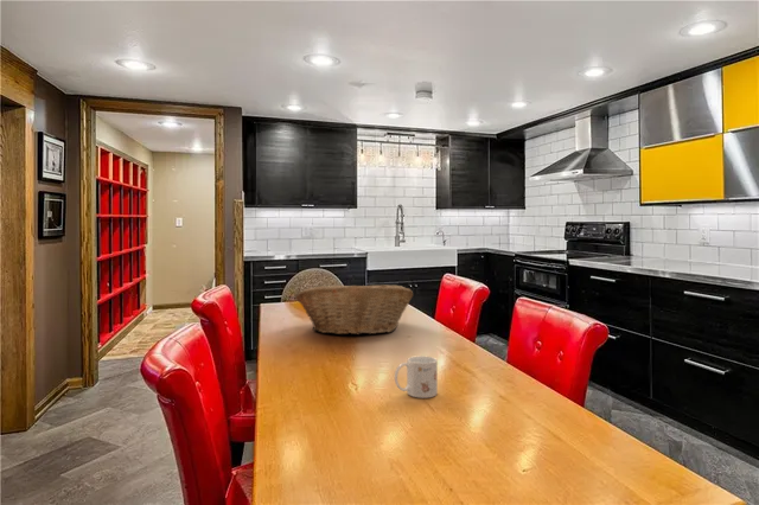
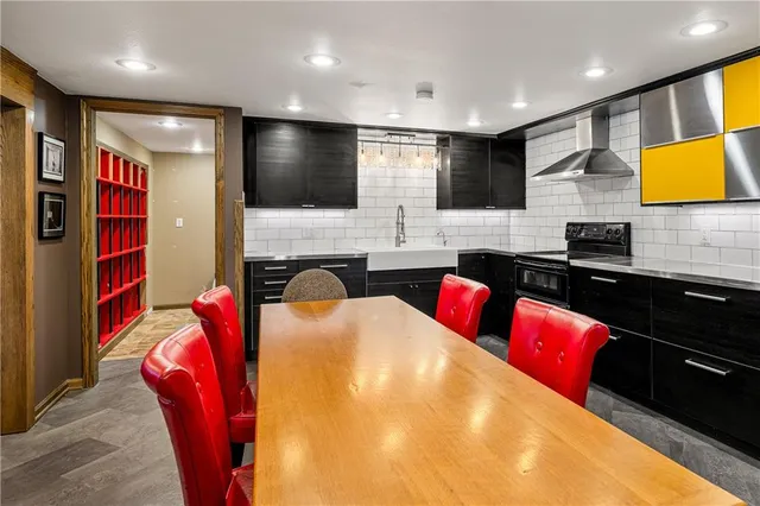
- fruit basket [295,285,414,337]
- mug [394,354,439,399]
